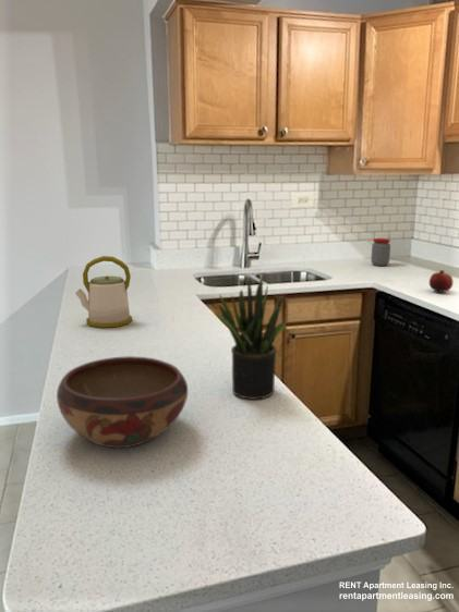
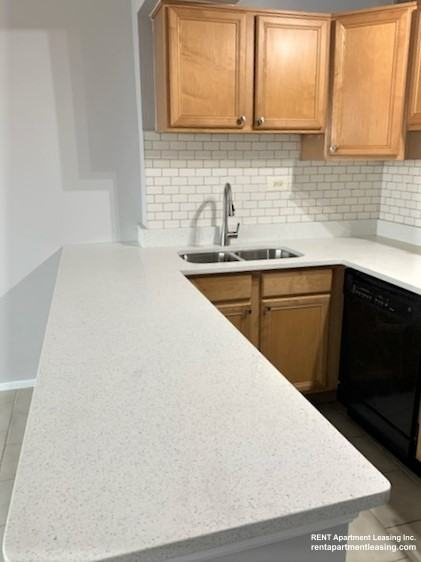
- fruit [428,269,454,293]
- jar [371,237,391,267]
- decorative bowl [56,355,189,449]
- kettle [74,255,133,329]
- potted plant [213,278,288,401]
